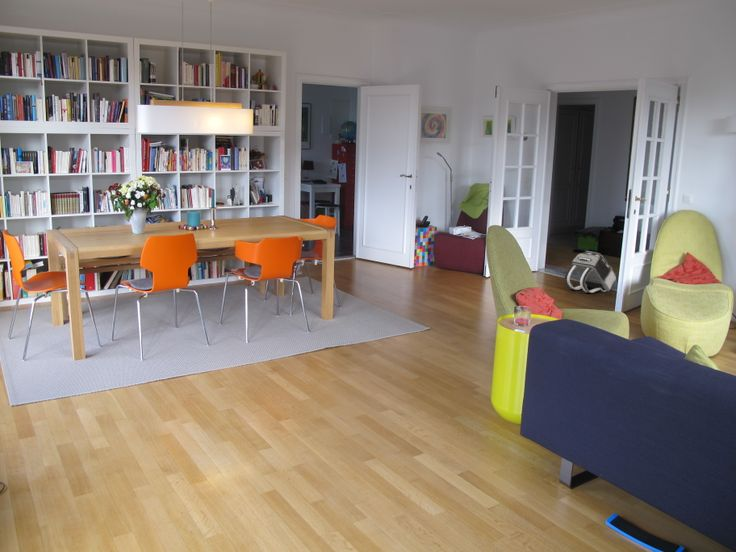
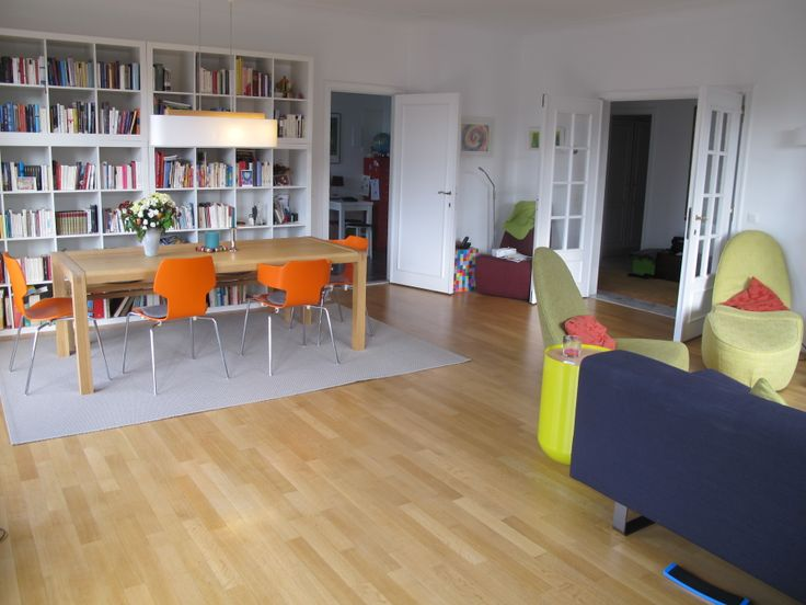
- backpack [564,250,617,294]
